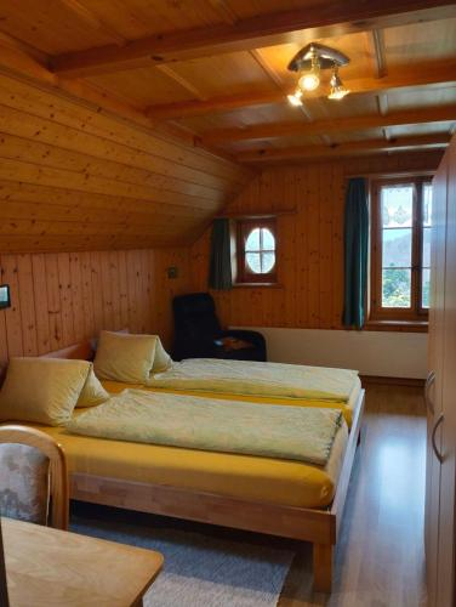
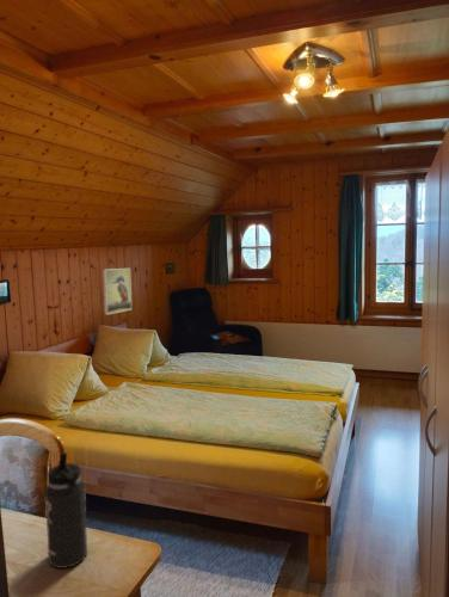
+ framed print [102,267,133,315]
+ thermos bottle [44,451,88,570]
